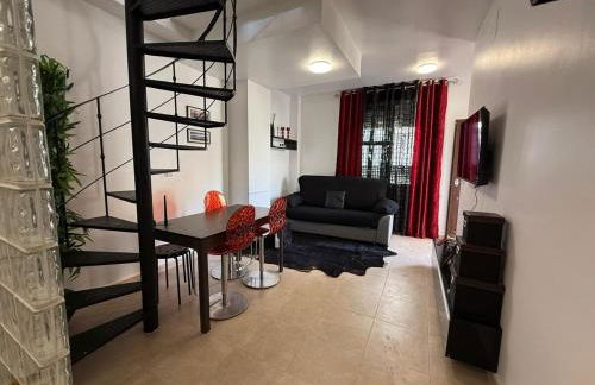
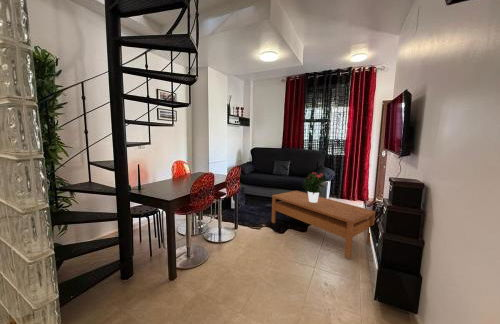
+ coffee table [271,190,376,260]
+ potted flower [302,171,329,203]
